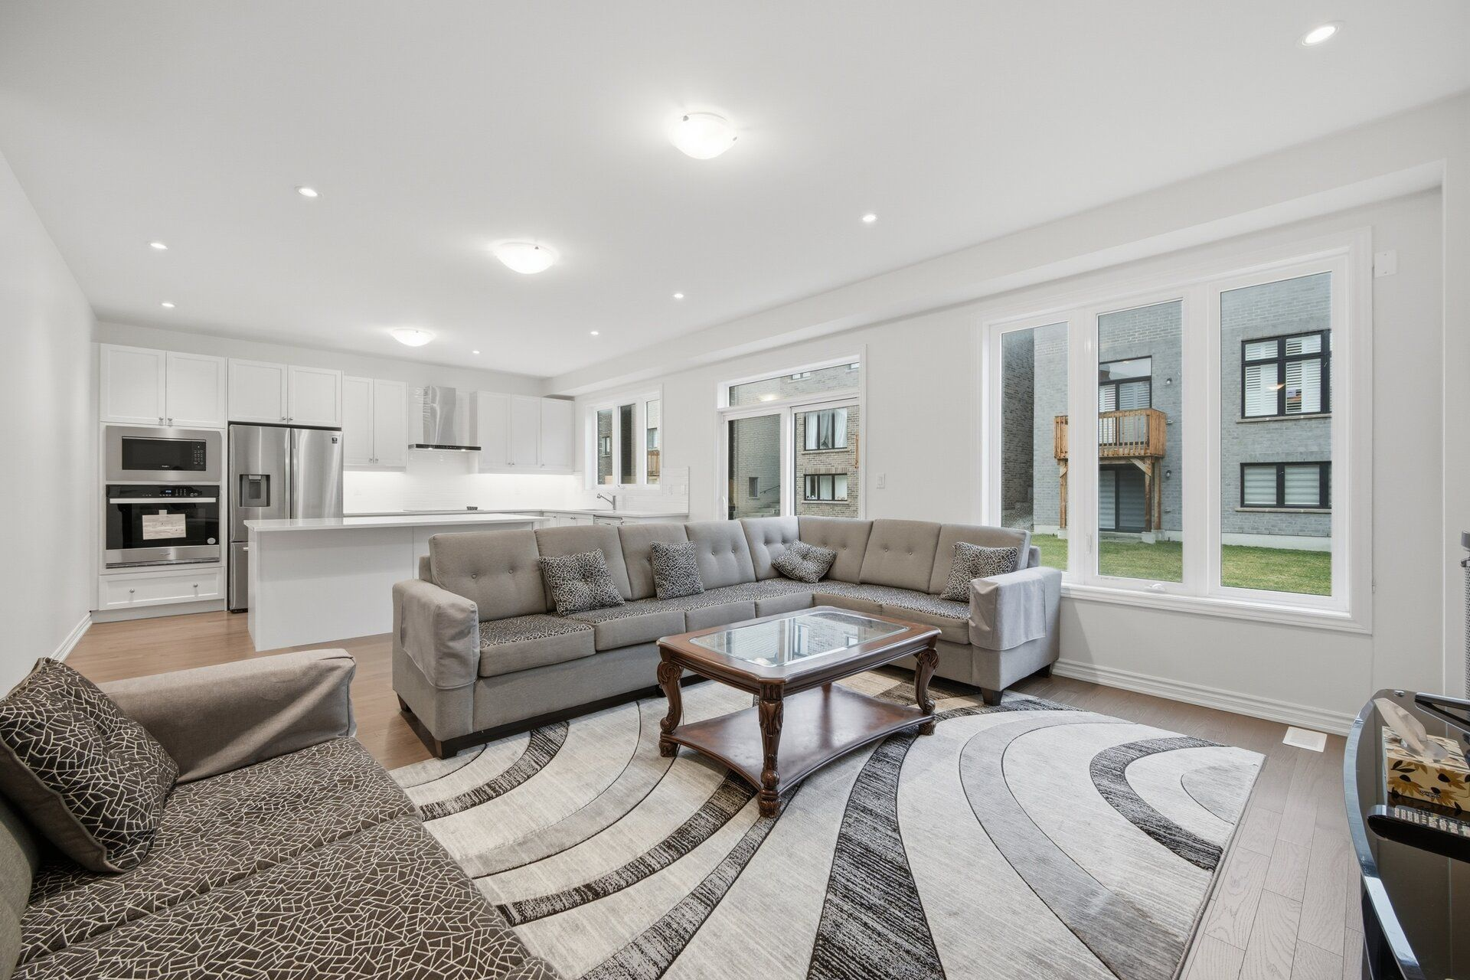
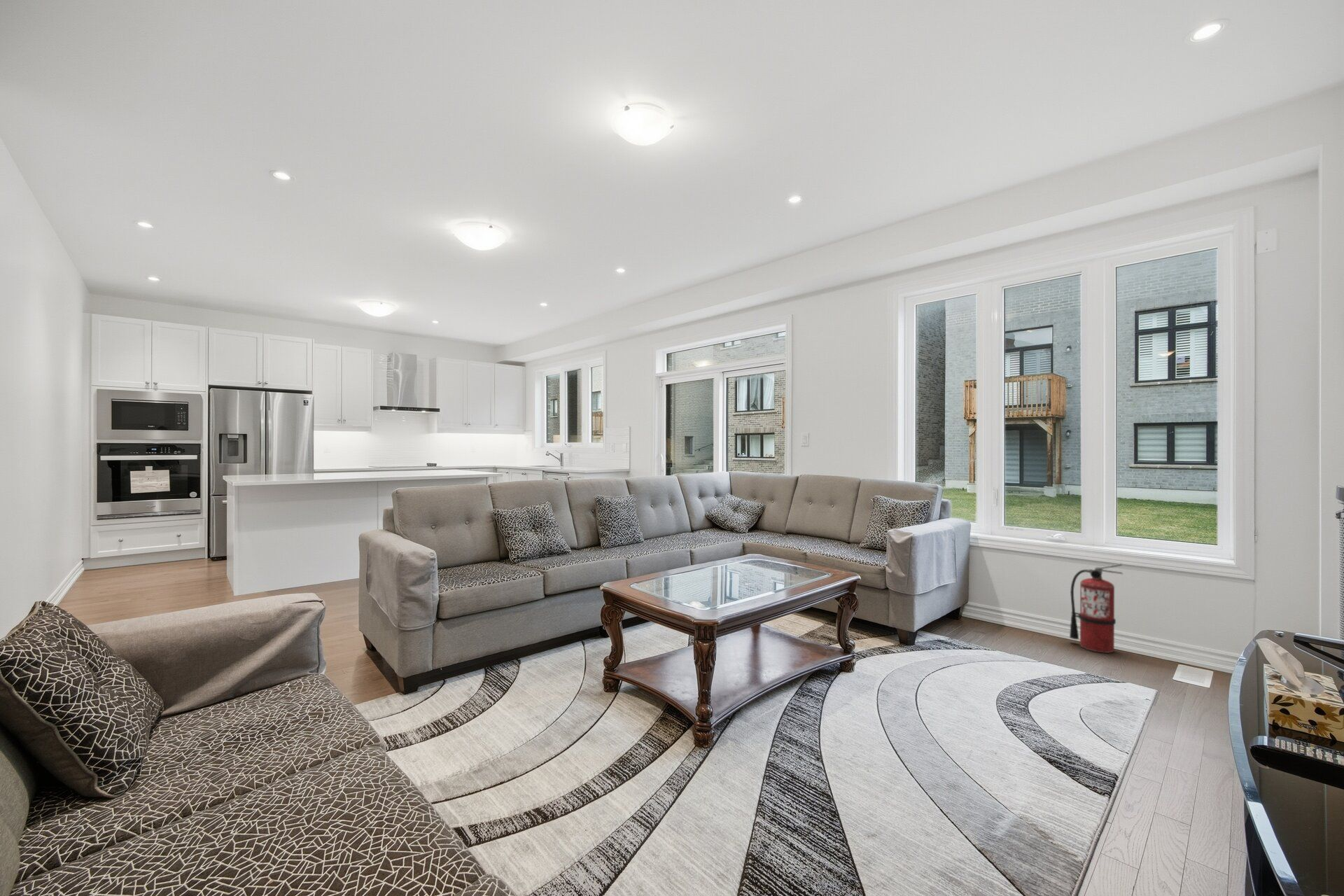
+ fire extinguisher [1069,563,1124,654]
